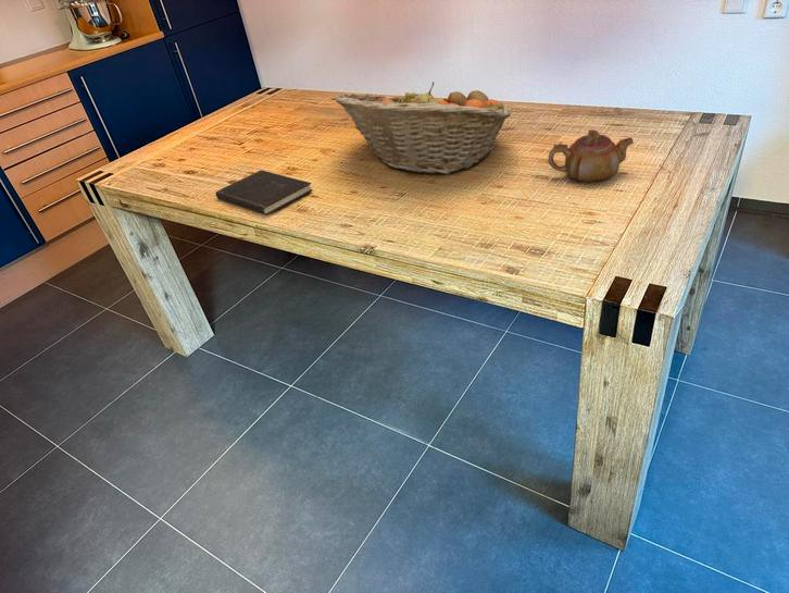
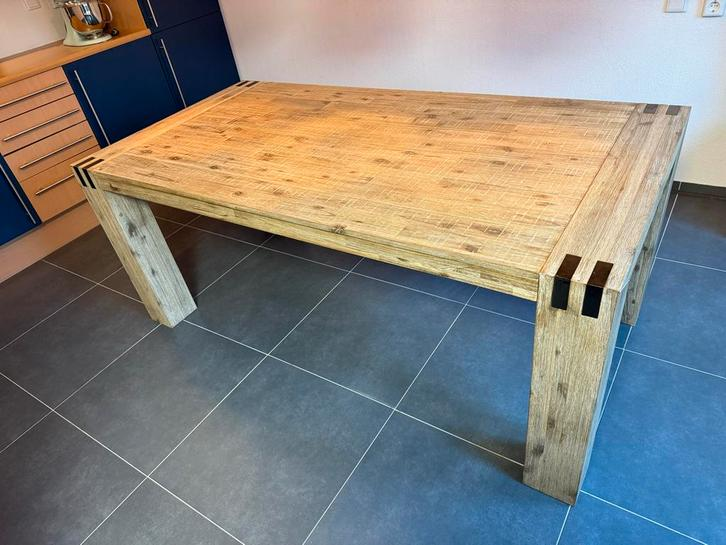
- fruit basket [333,81,513,175]
- teapot [548,128,635,183]
- hardcover book [215,169,314,217]
